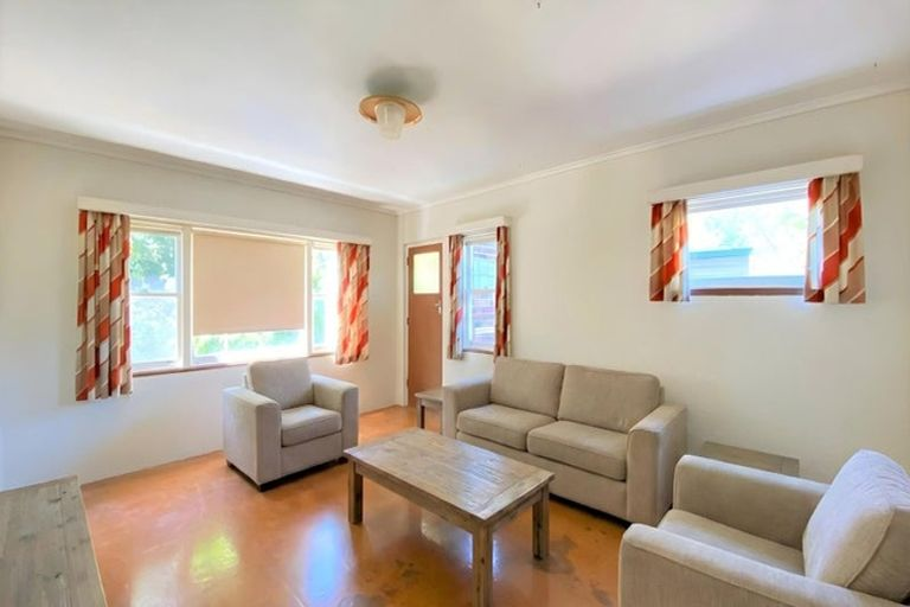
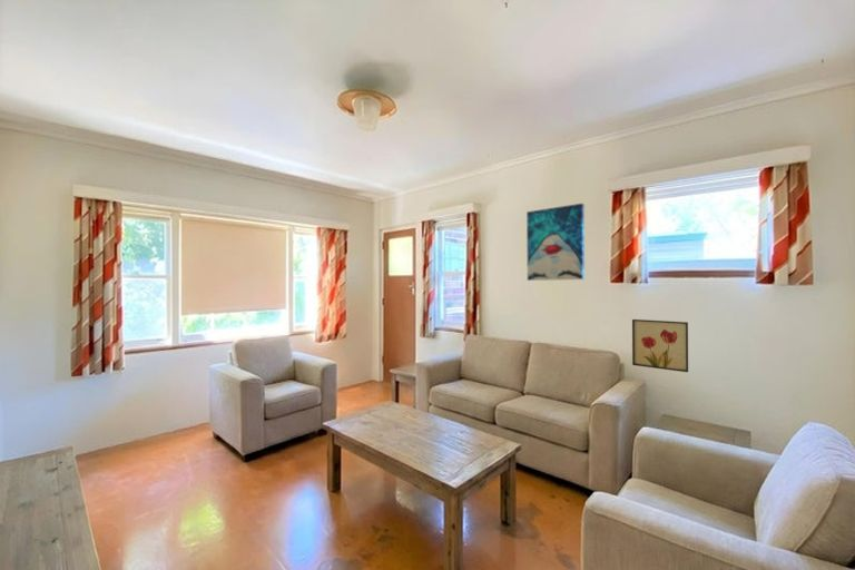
+ wall art [631,318,689,373]
+ wall art [525,203,586,282]
